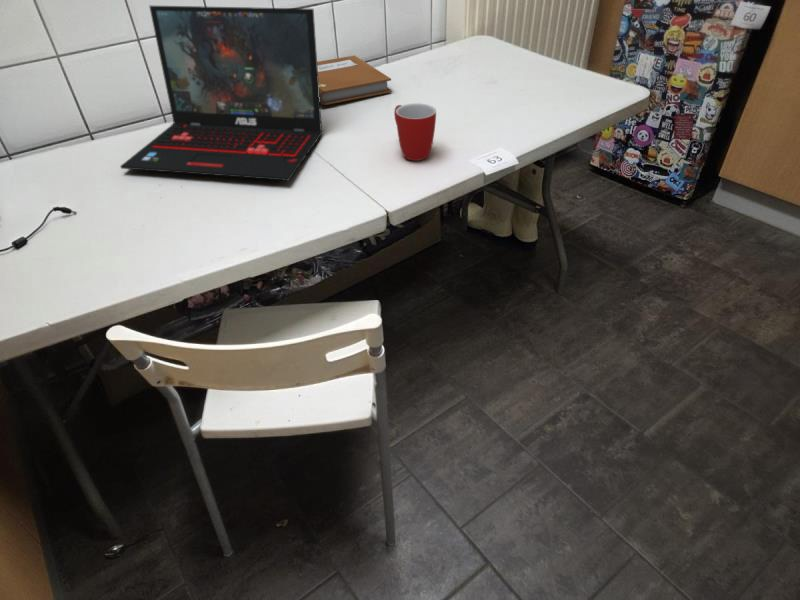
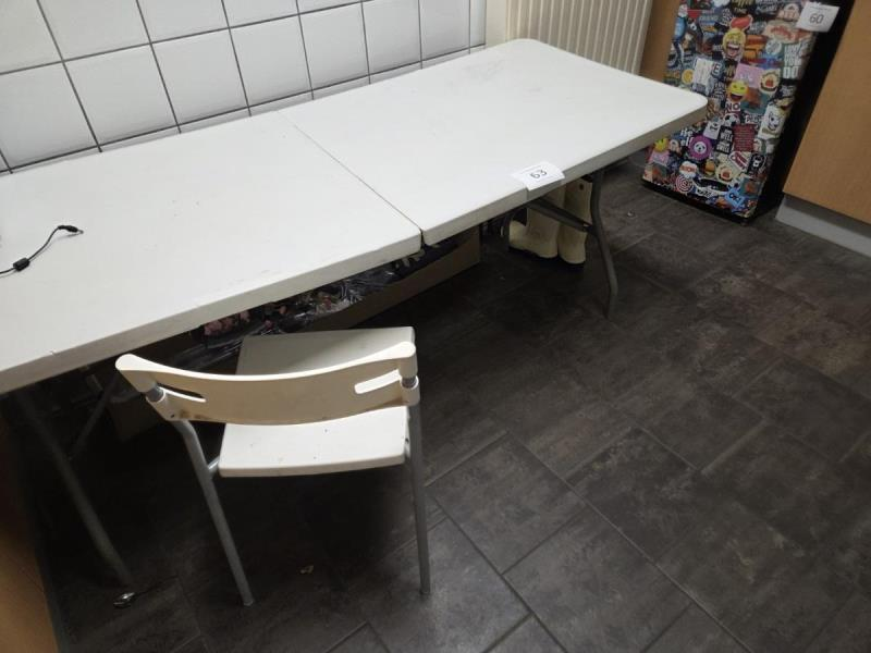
- laptop [119,5,324,182]
- notebook [317,55,392,106]
- mug [393,102,437,162]
